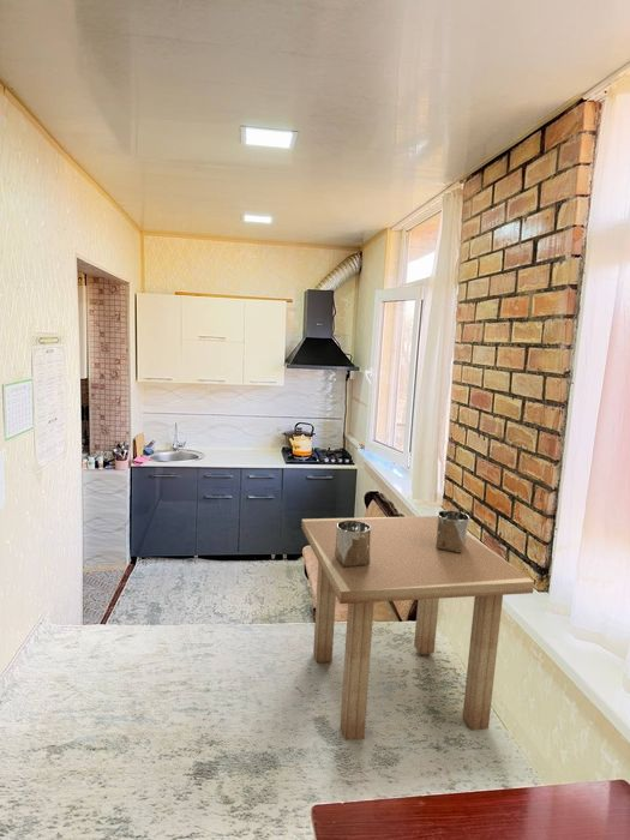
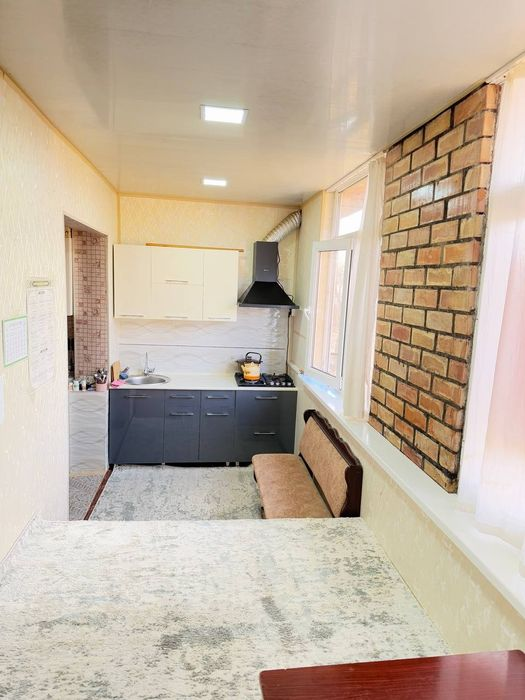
- side table [300,509,535,742]
